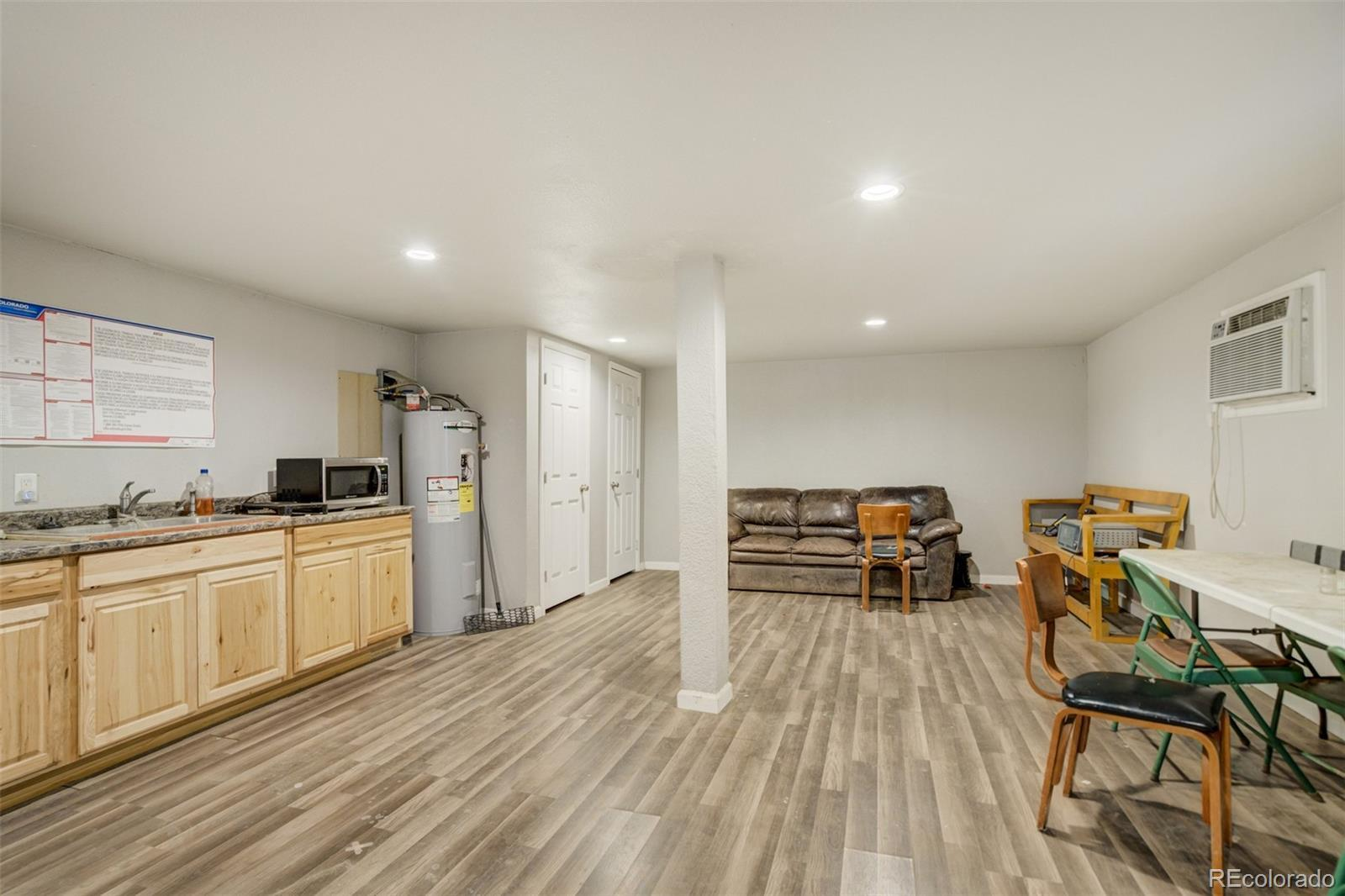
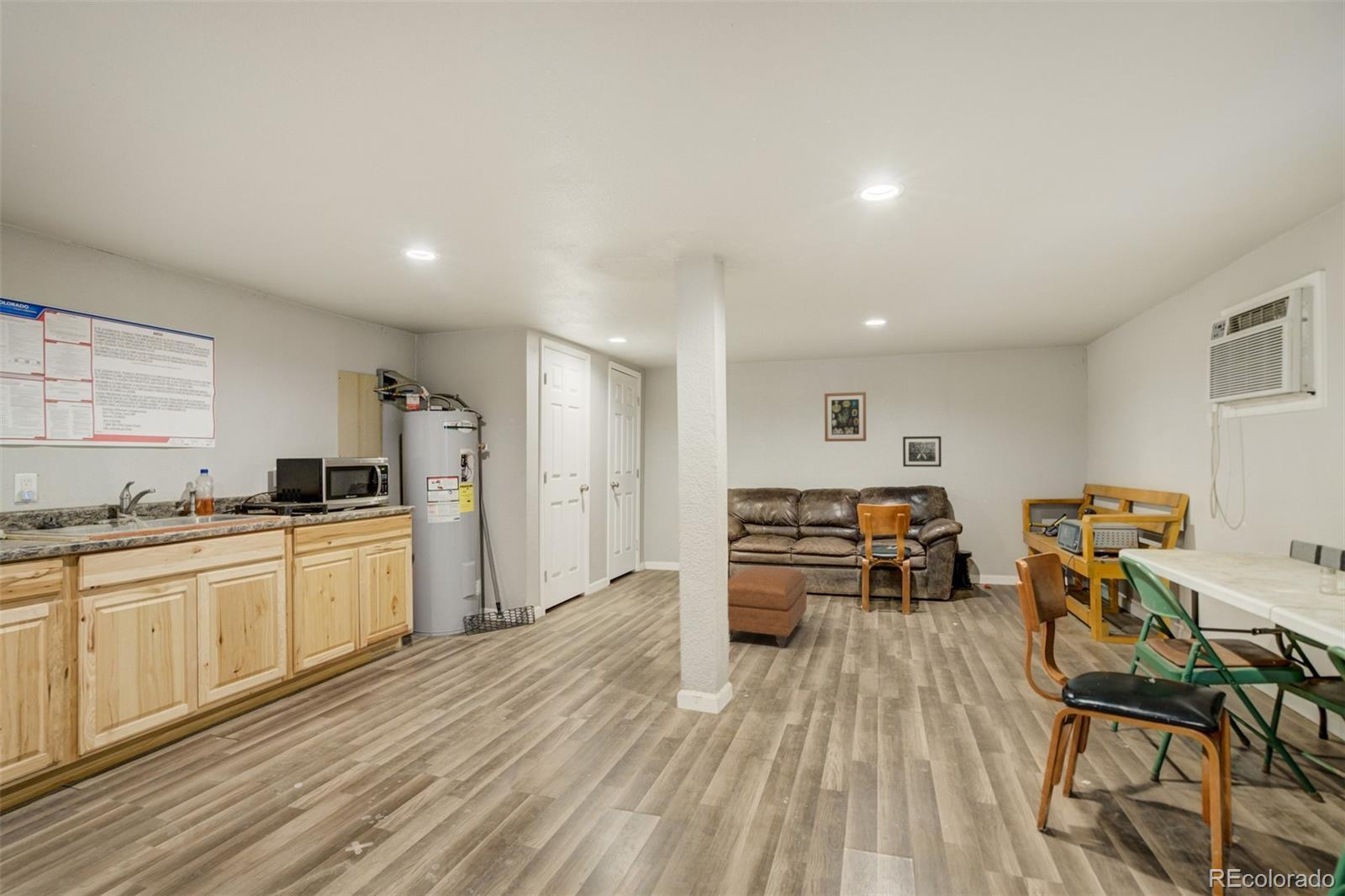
+ wall art [902,435,942,467]
+ ottoman [727,565,808,649]
+ wall art [824,391,867,442]
